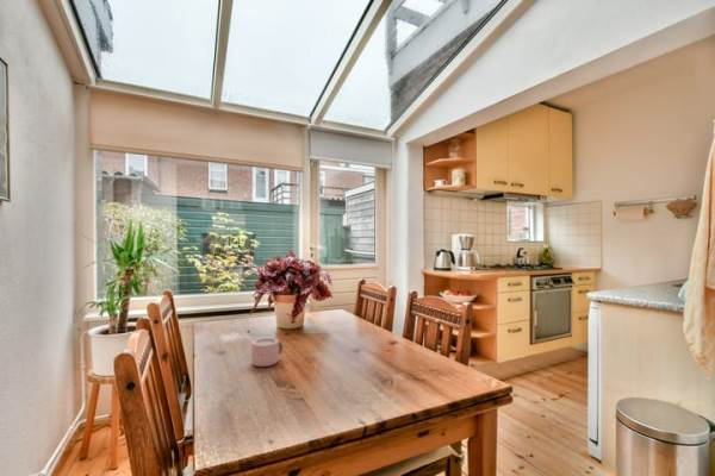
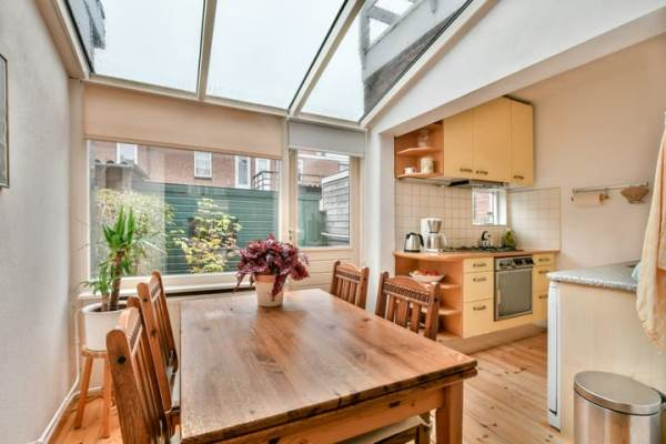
- mug [250,337,284,368]
